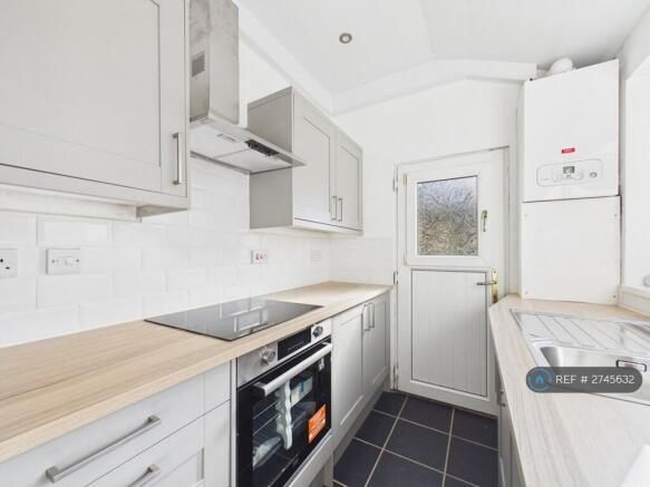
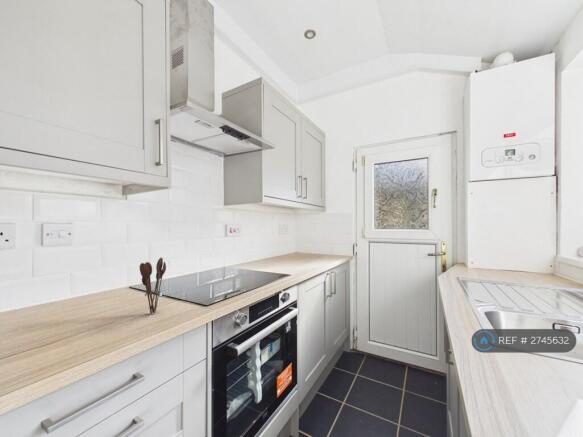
+ utensil holder [139,257,167,315]
